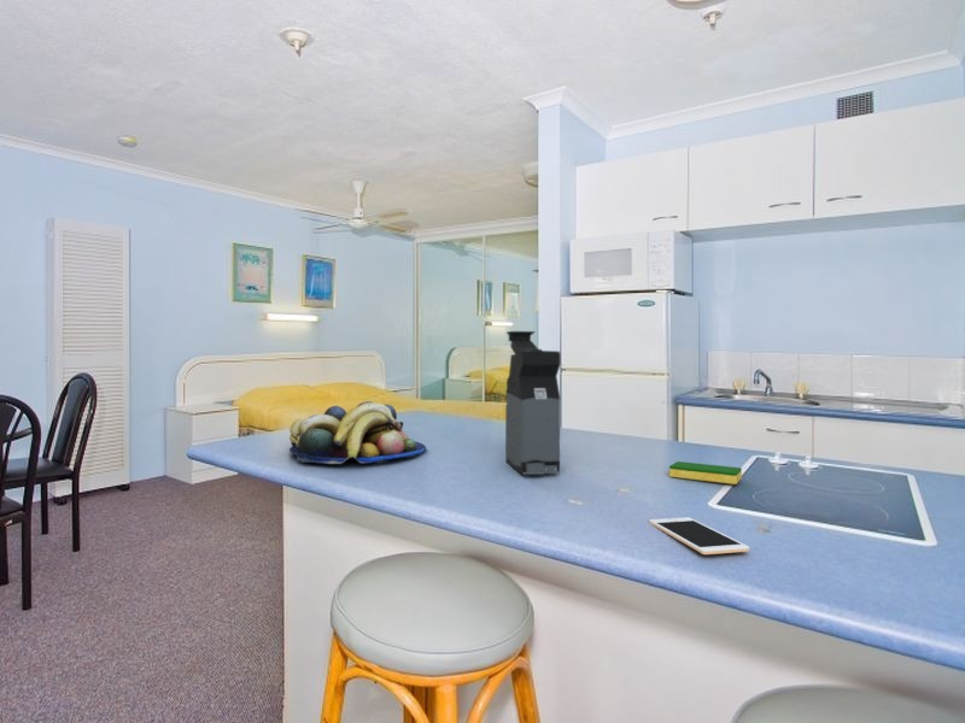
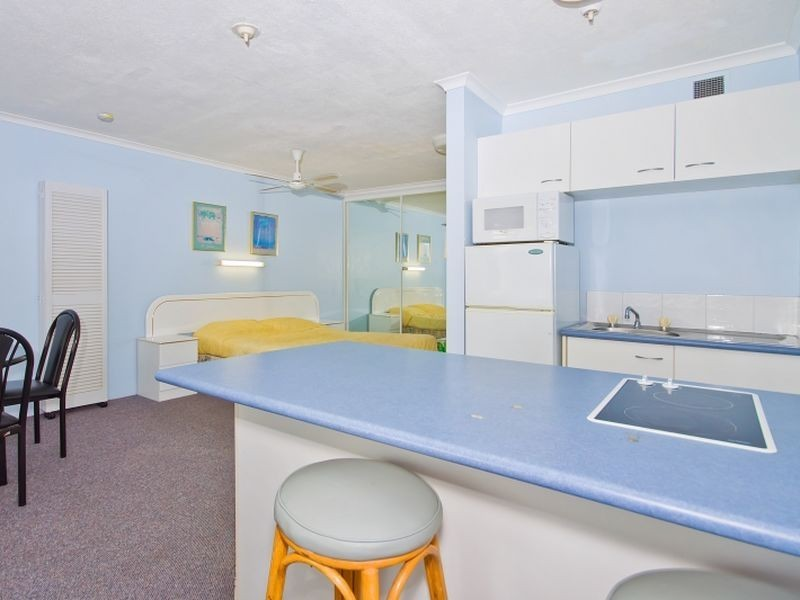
- fruit bowl [288,400,427,465]
- cell phone [648,516,750,556]
- coffee maker [504,330,562,476]
- dish sponge [668,460,743,486]
